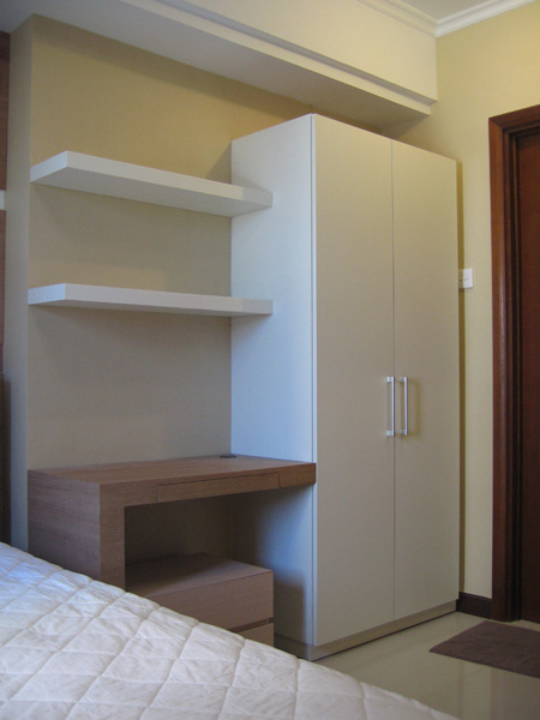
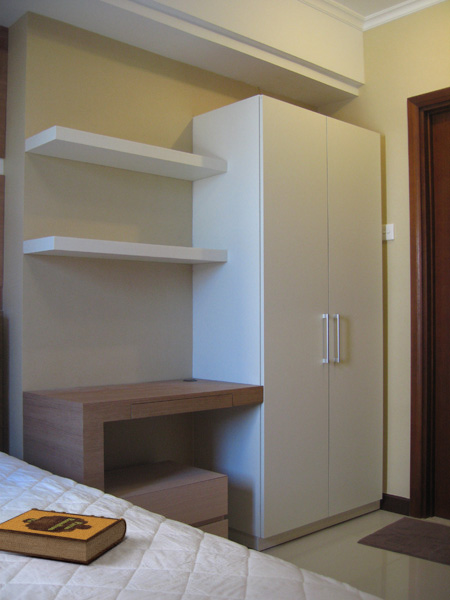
+ hardback book [0,507,128,565]
